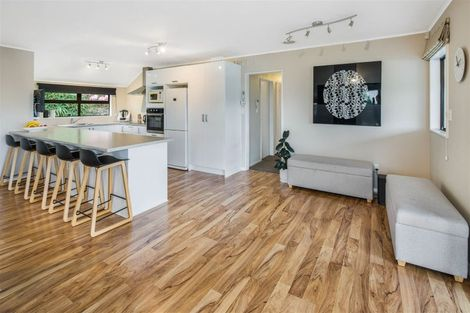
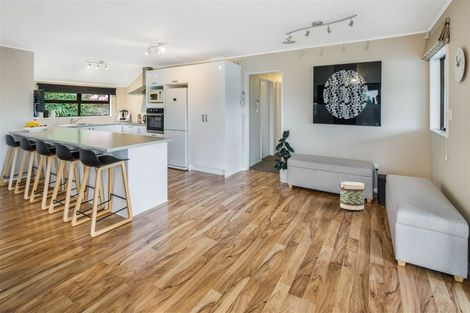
+ basket [338,180,366,211]
